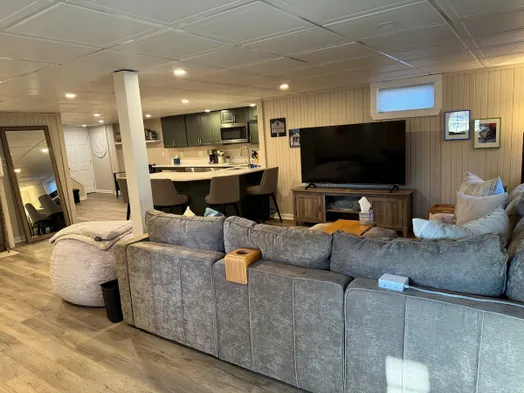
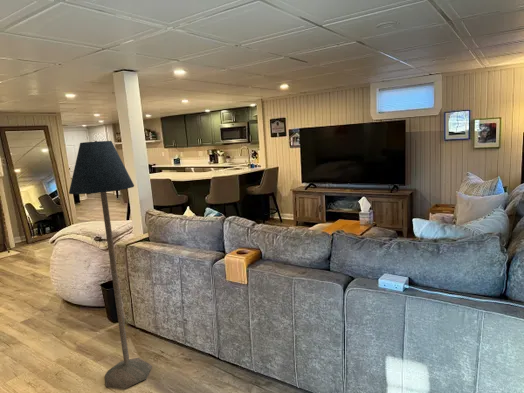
+ floor lamp [68,140,153,390]
